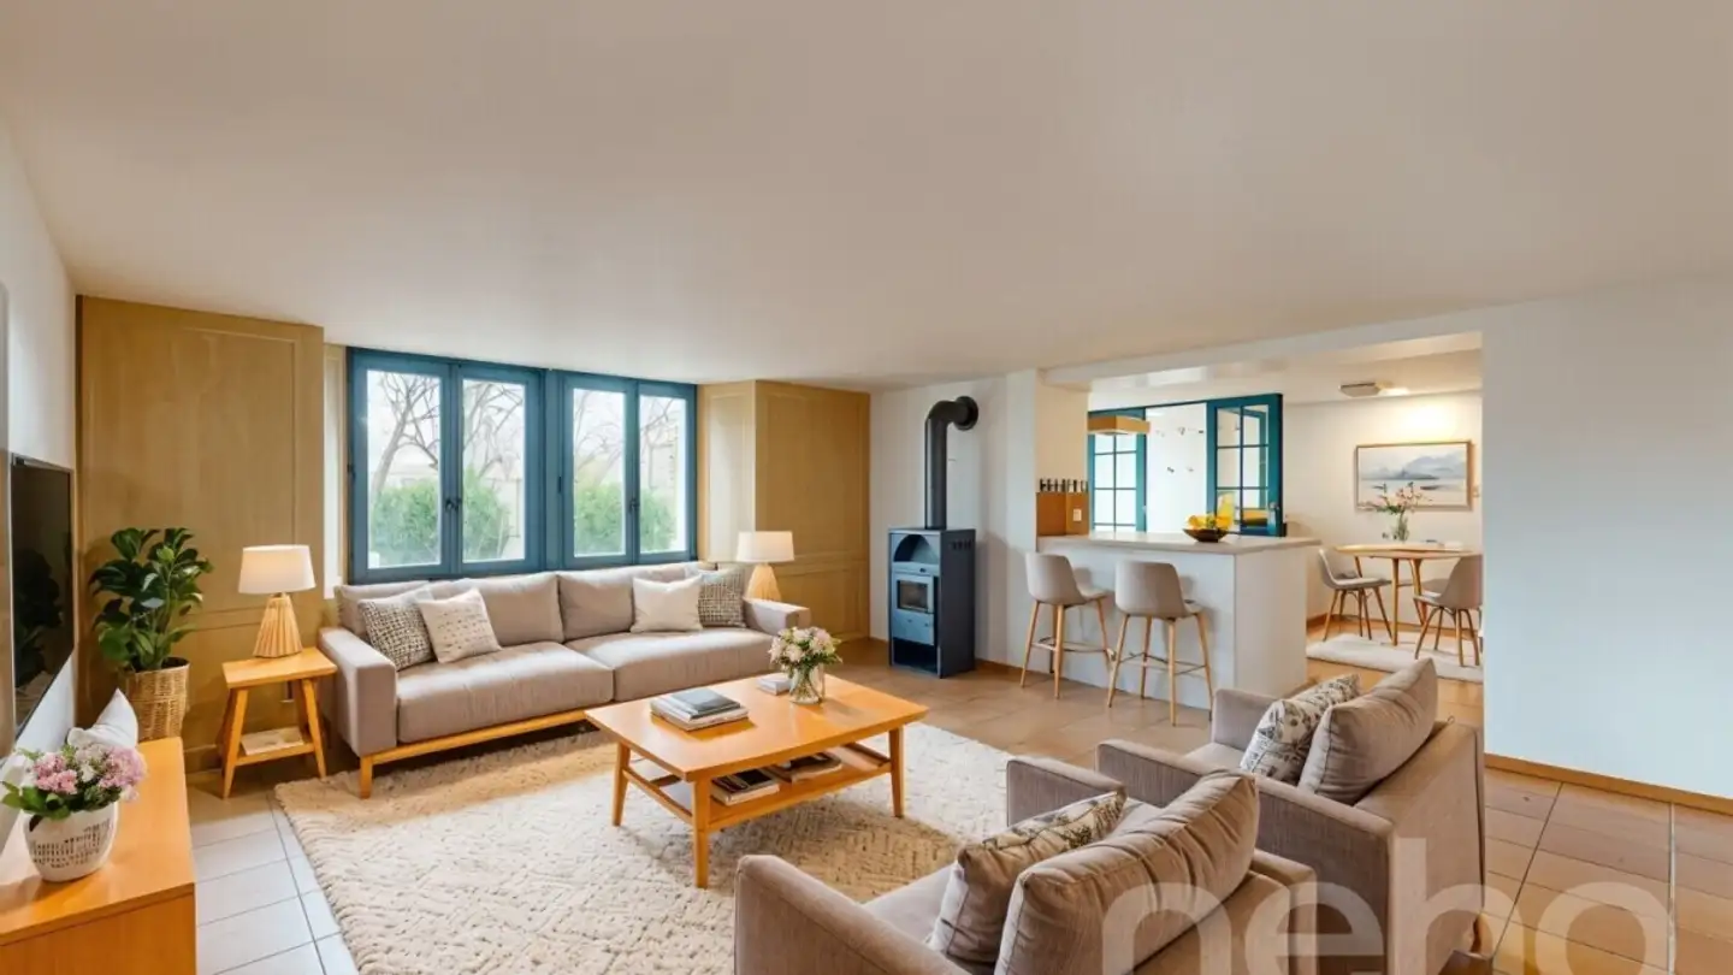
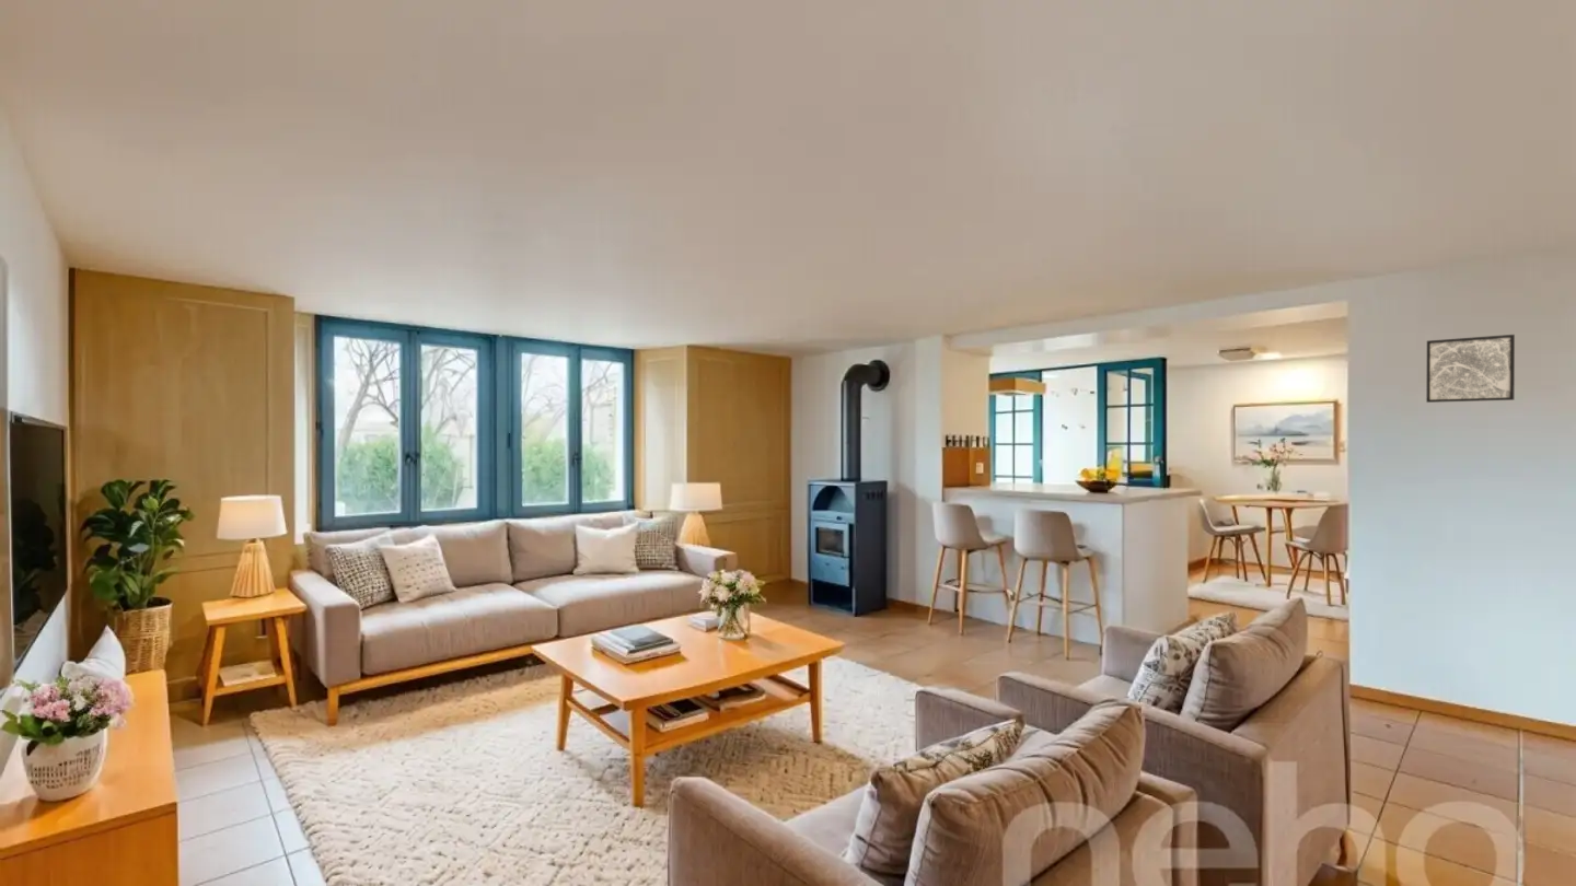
+ wall art [1425,334,1516,404]
